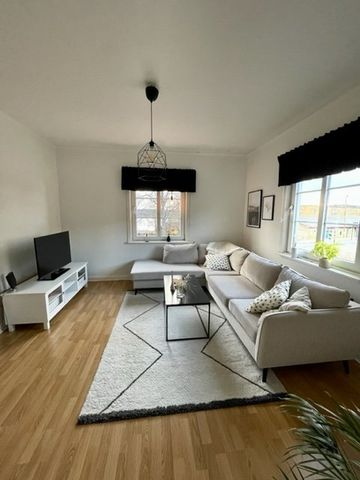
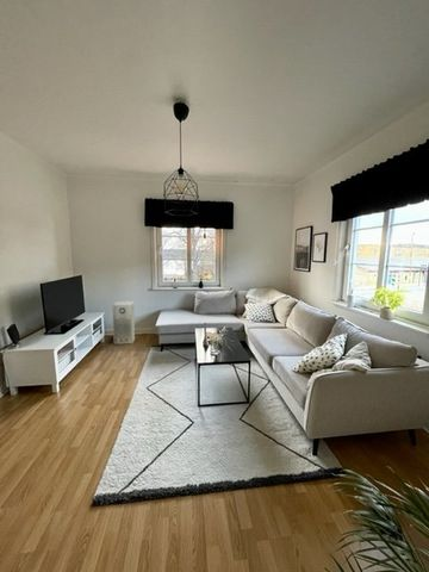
+ air purifier [112,299,136,346]
